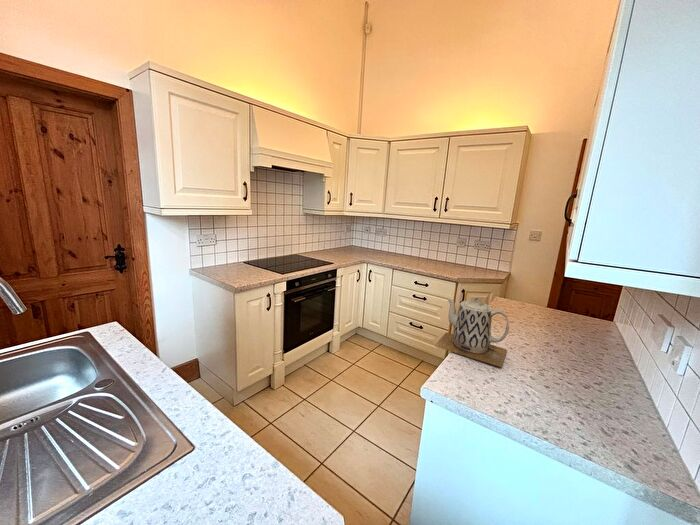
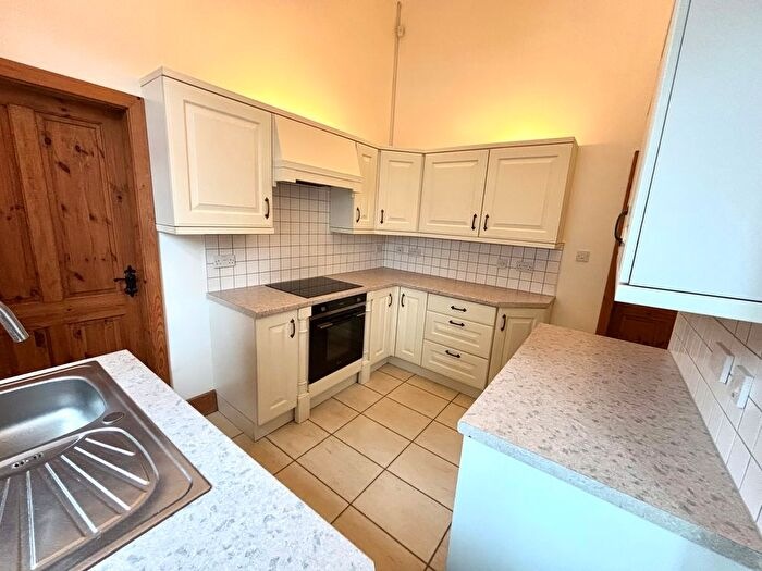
- teapot [433,296,510,368]
